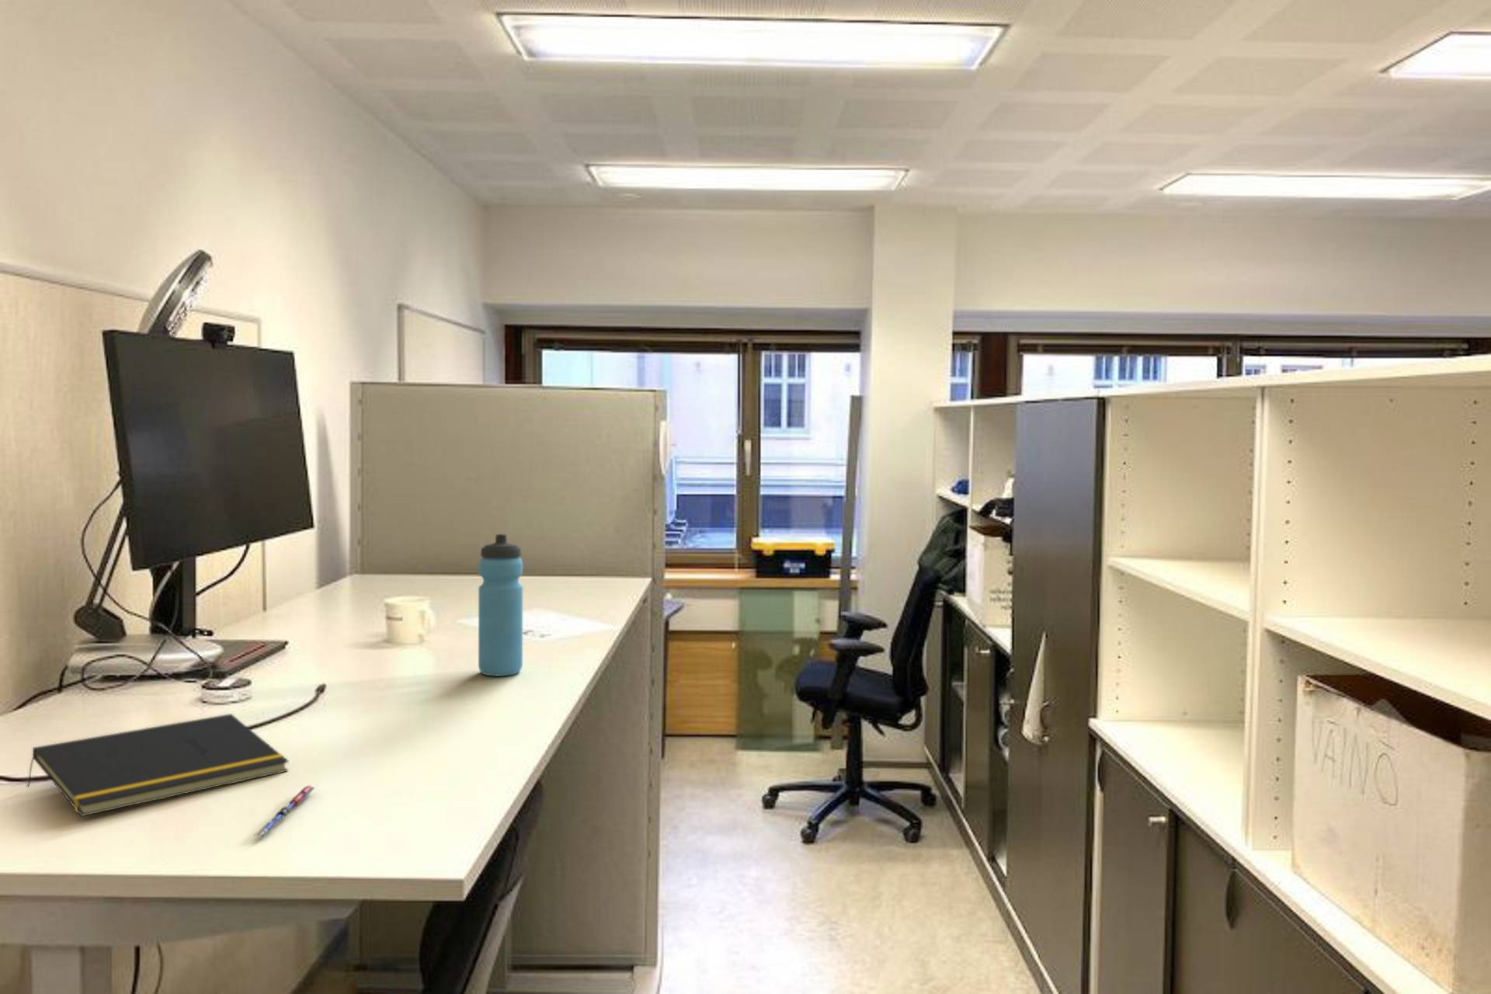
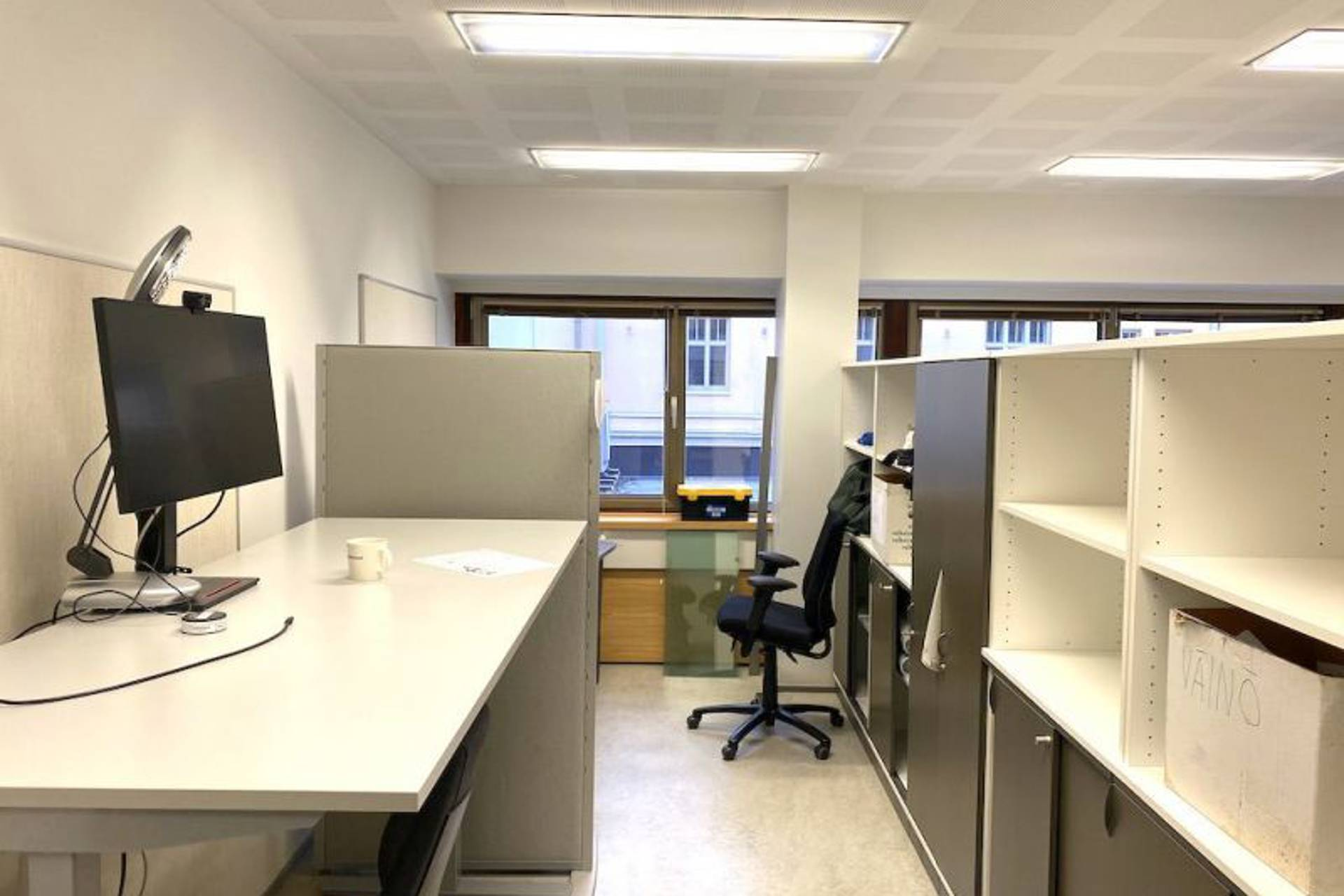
- pen [254,784,315,838]
- notepad [26,713,290,816]
- water bottle [477,534,524,677]
